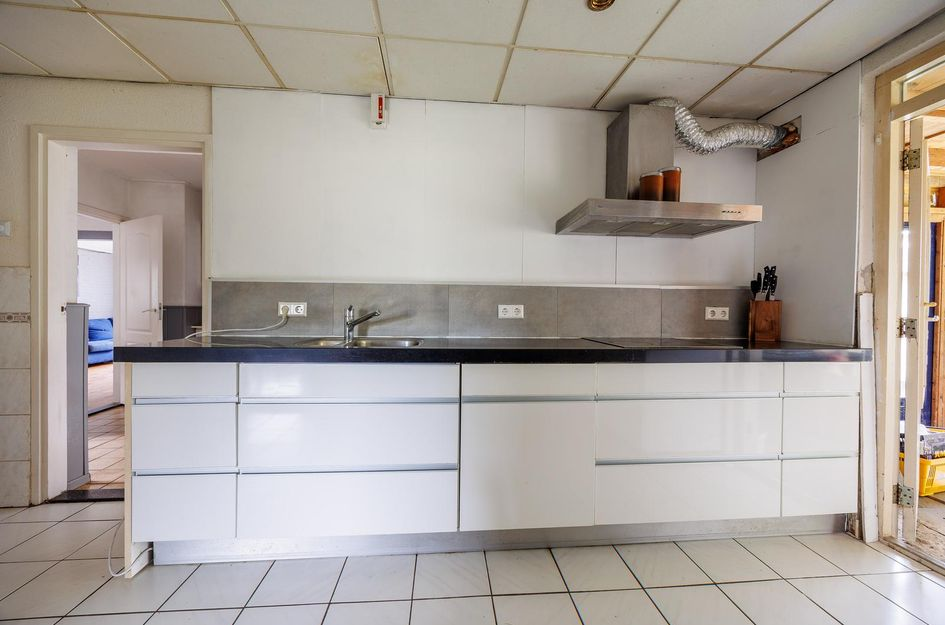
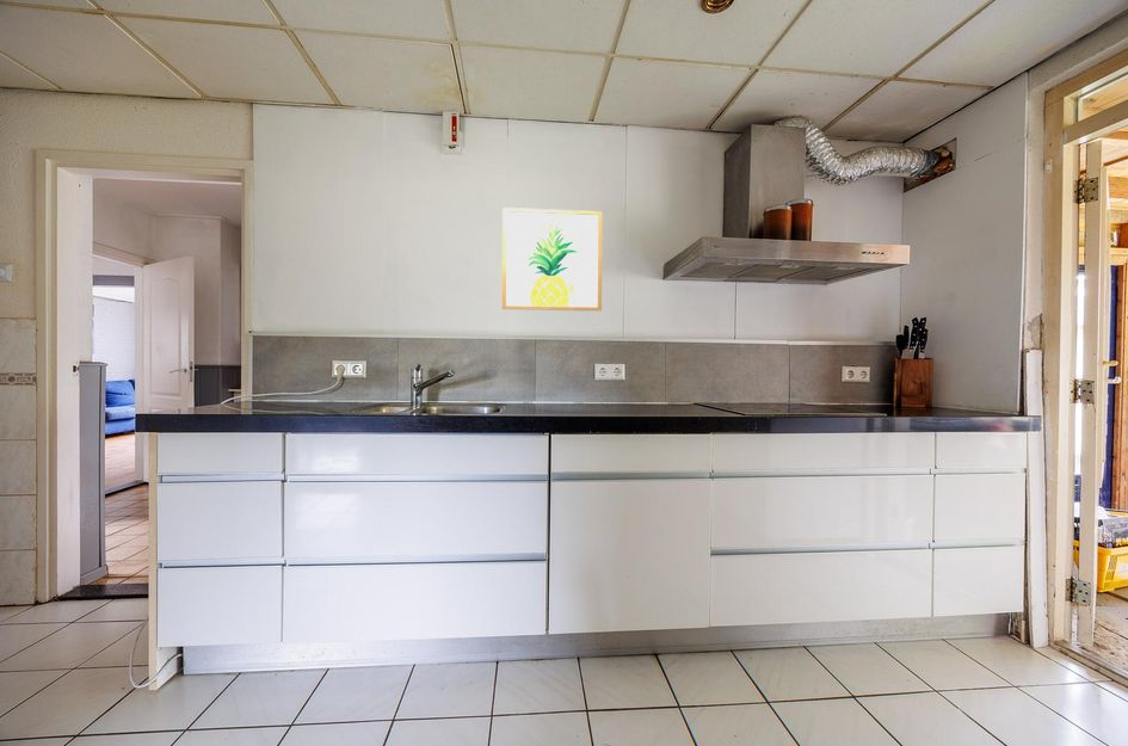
+ wall art [501,206,604,313]
